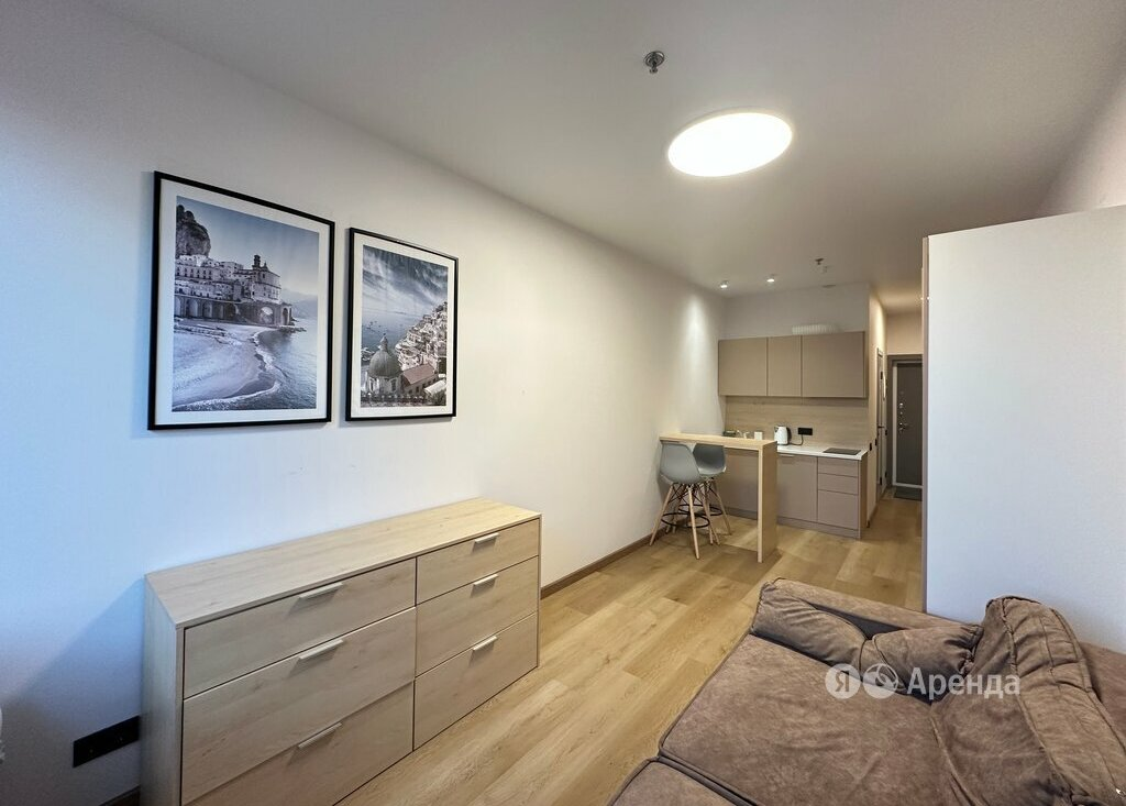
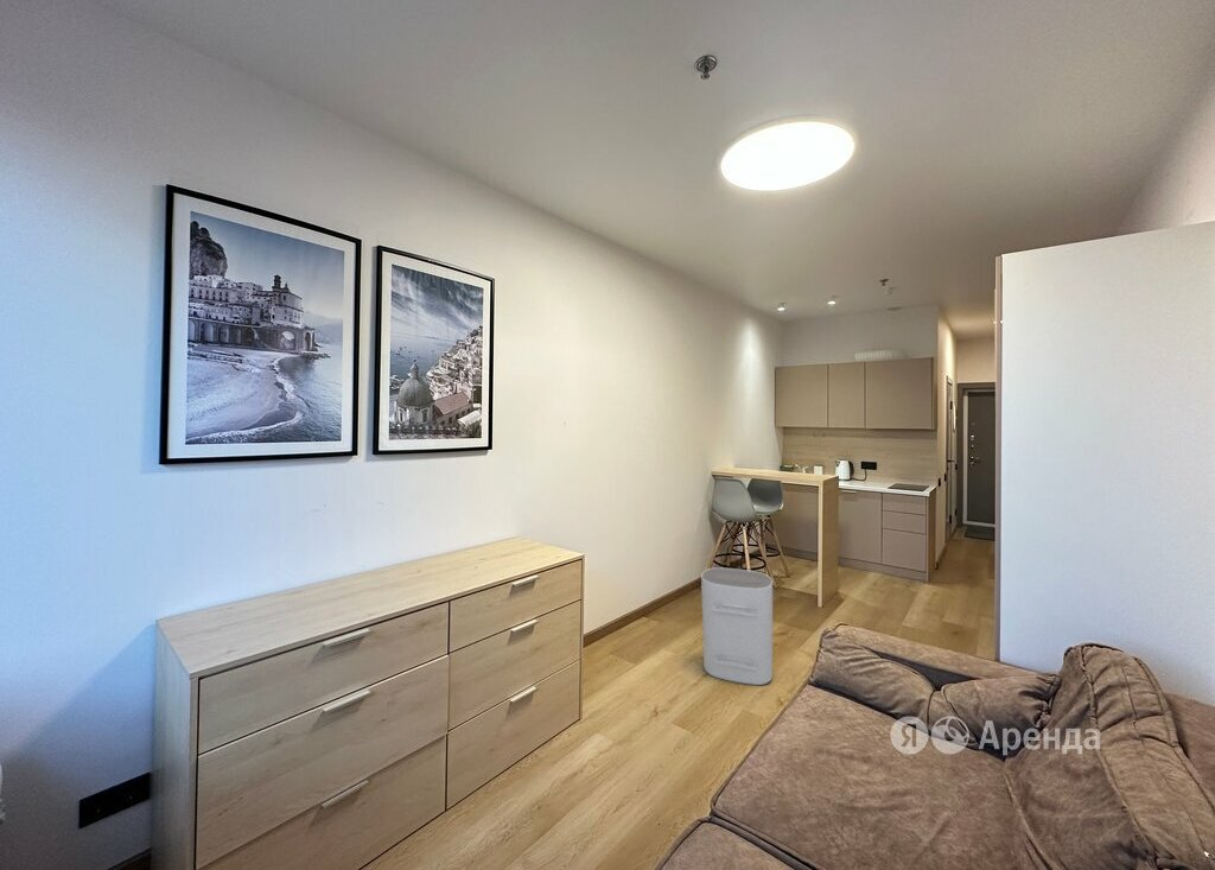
+ water heater [700,566,774,686]
